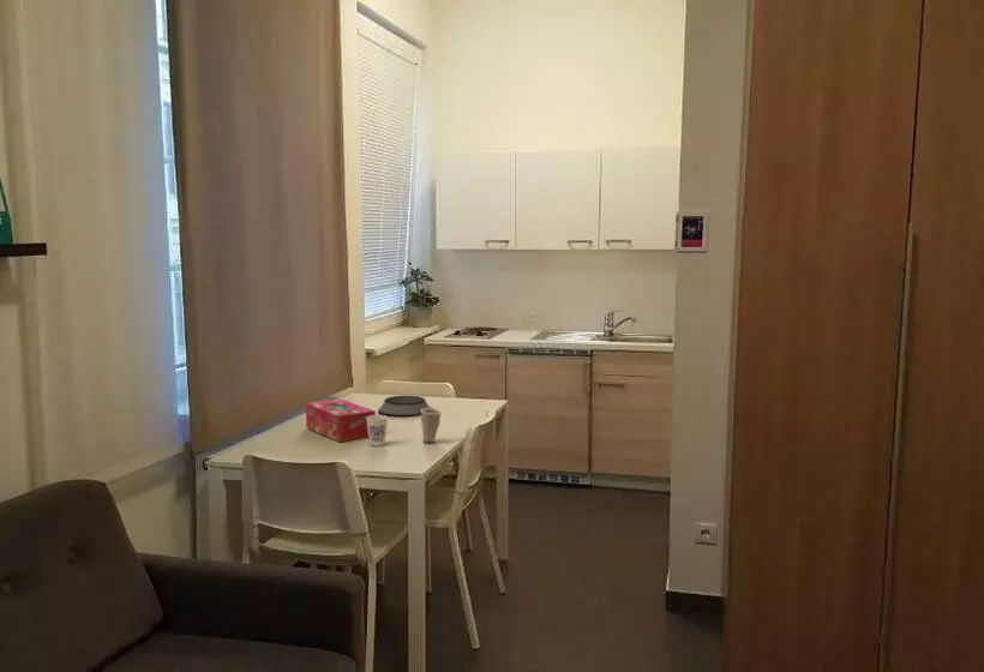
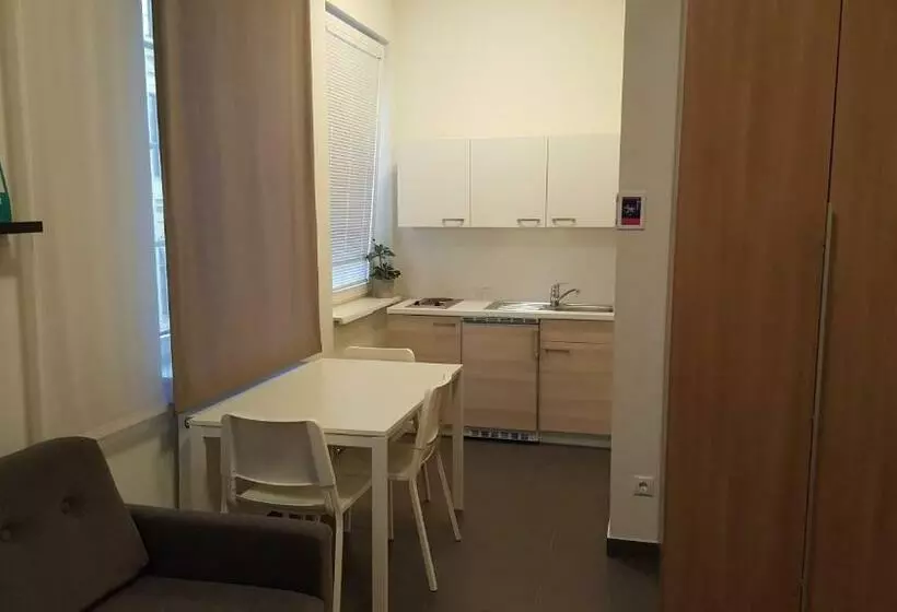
- cup [420,408,443,444]
- cup [366,414,389,446]
- tissue box [305,397,377,443]
- bowl [377,395,432,418]
